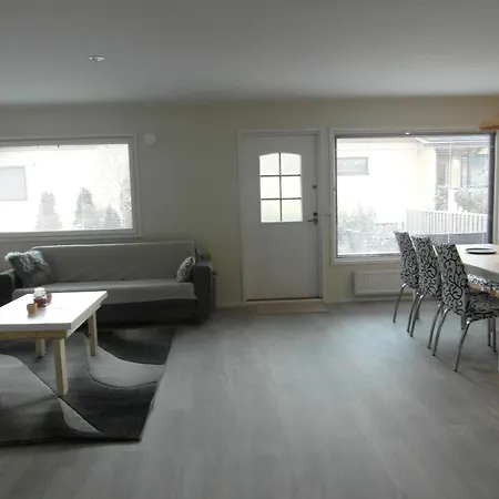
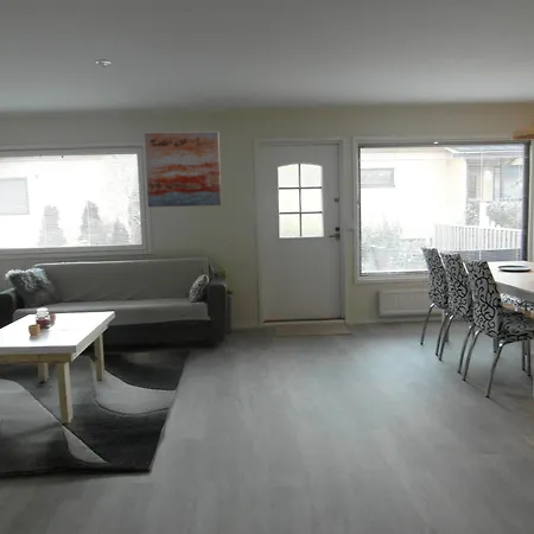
+ wall art [144,131,222,208]
